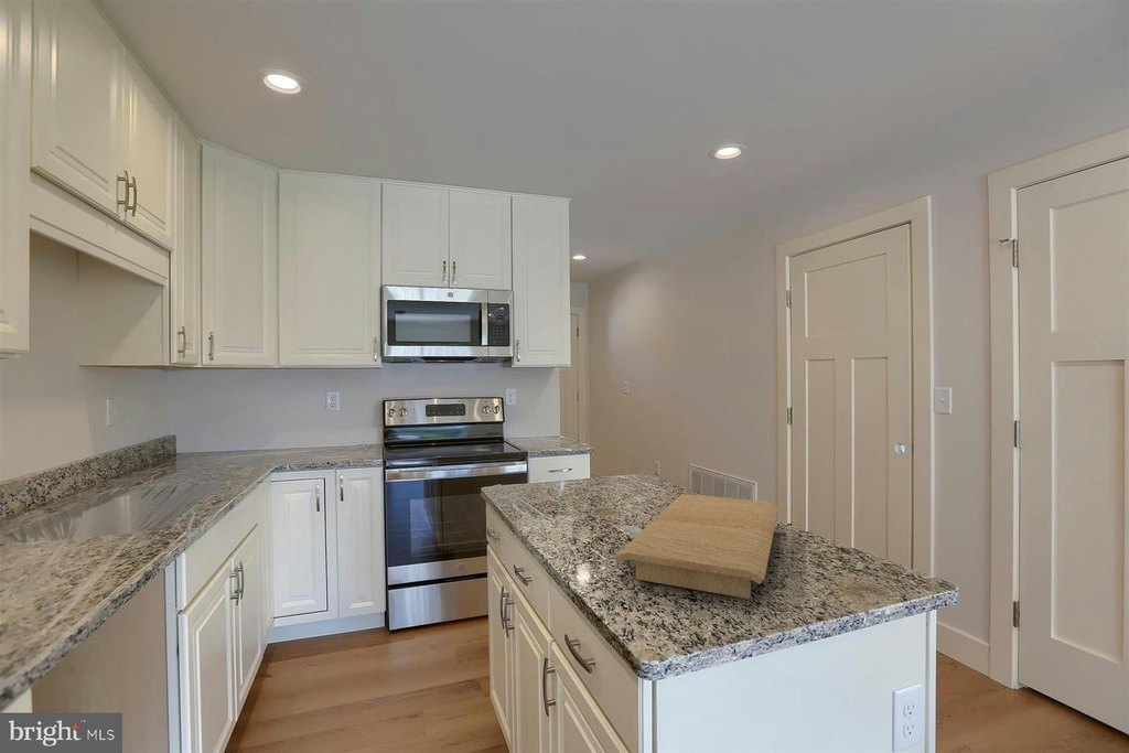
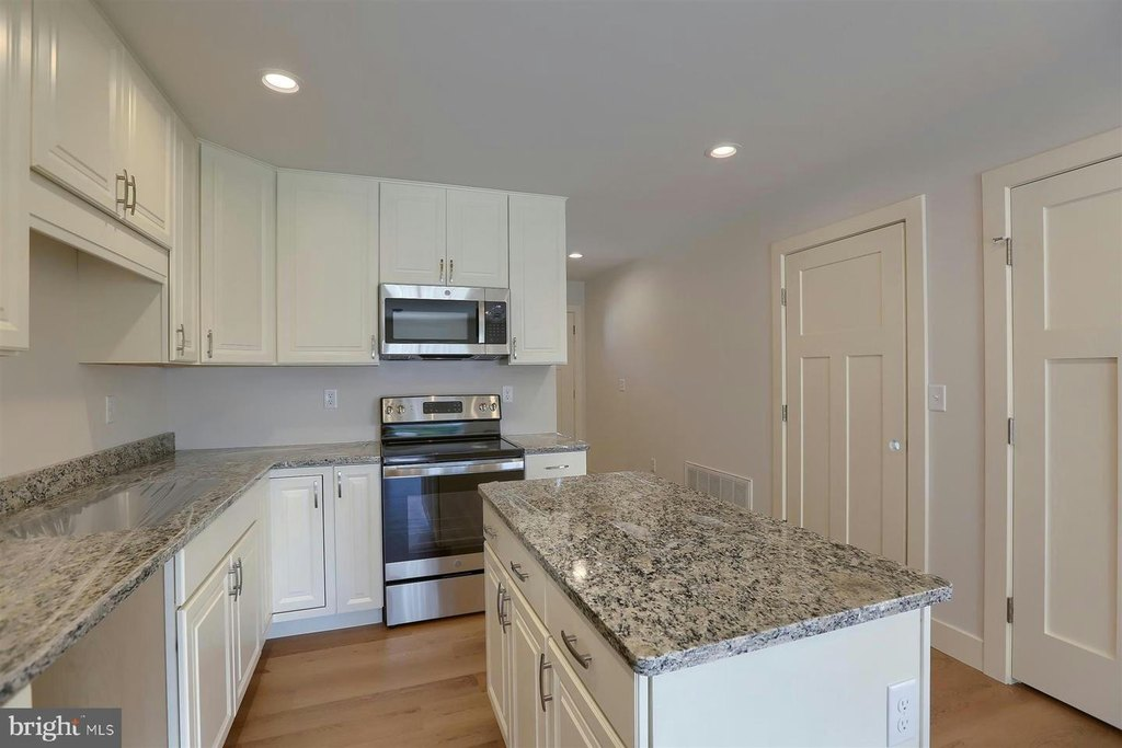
- cutting board [613,493,779,600]
